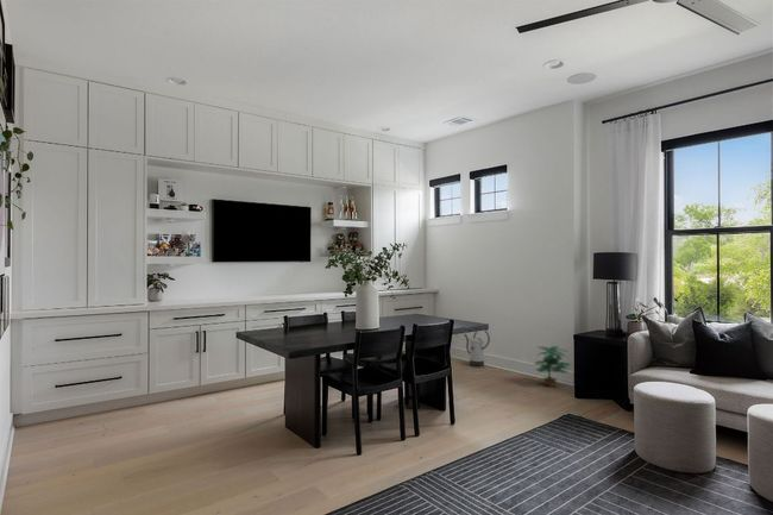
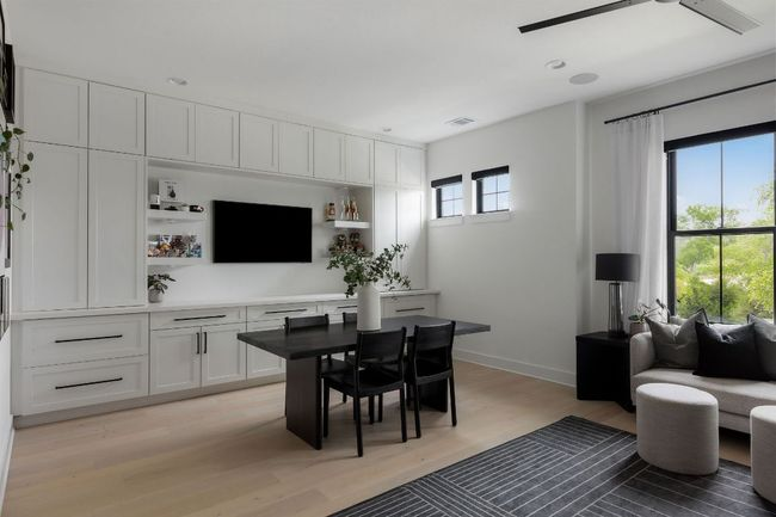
- watering can [464,329,491,368]
- potted plant [532,345,572,388]
